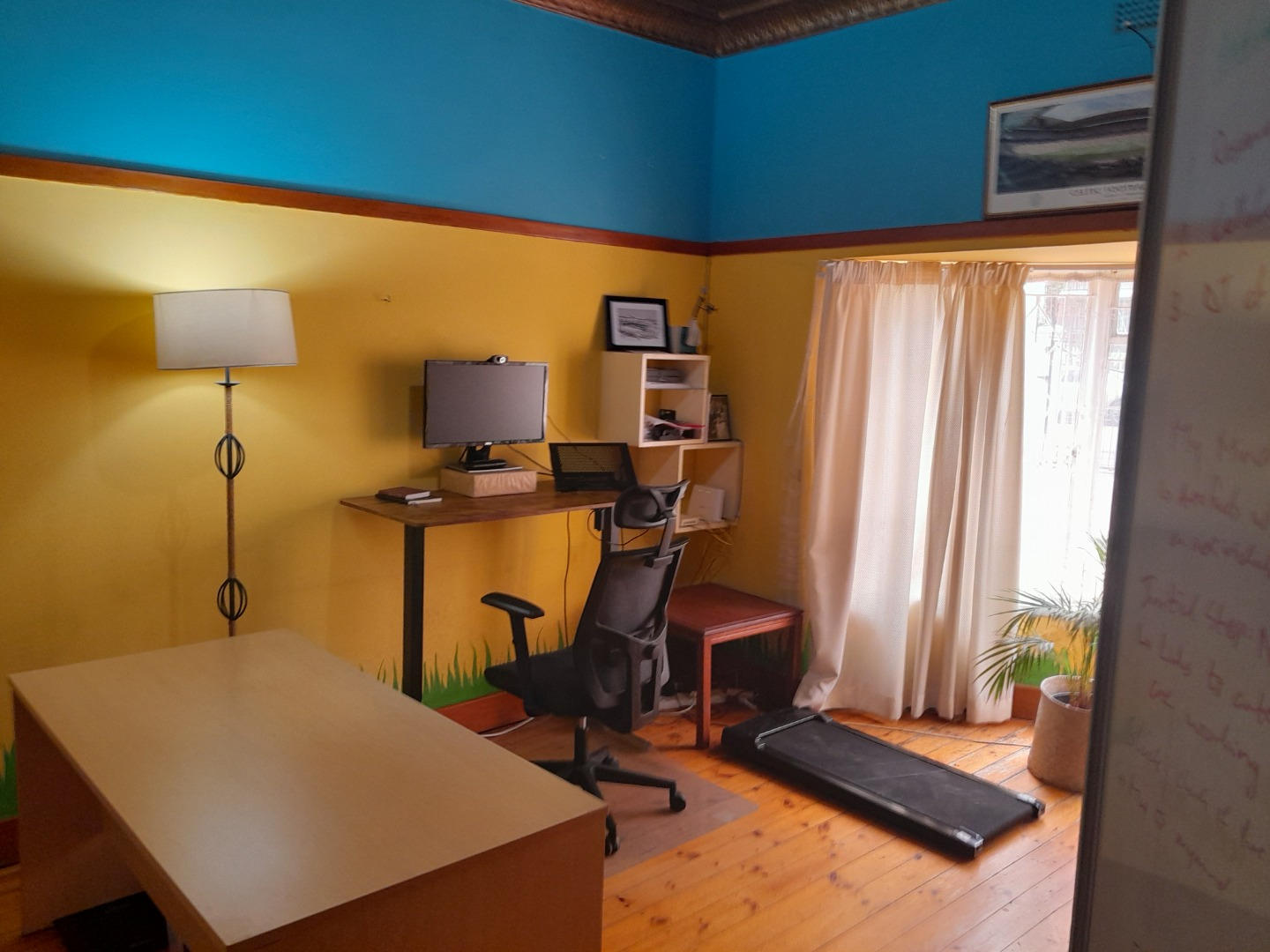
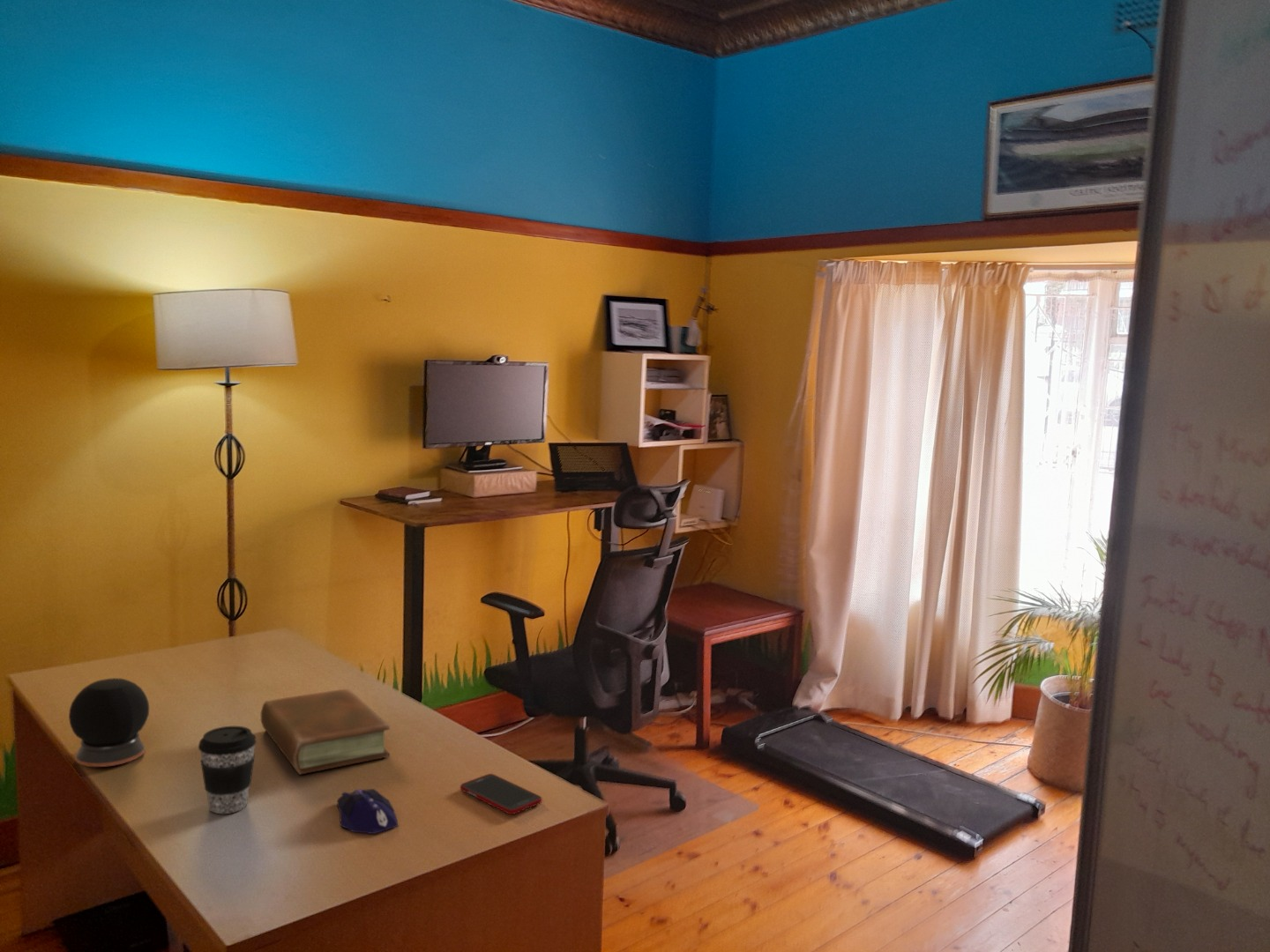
+ coffee cup [198,725,258,814]
+ speaker [68,678,150,768]
+ cell phone [459,773,542,815]
+ computer mouse [336,788,399,835]
+ book [260,688,391,776]
